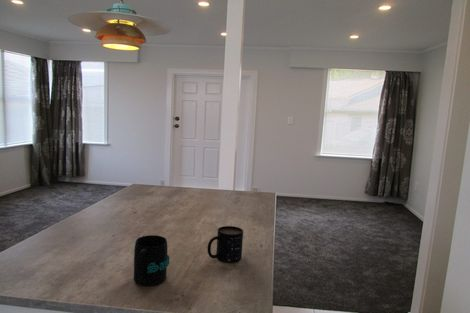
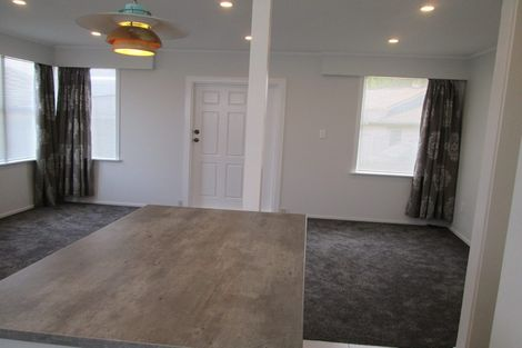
- mug [207,225,244,264]
- mug [133,234,170,287]
